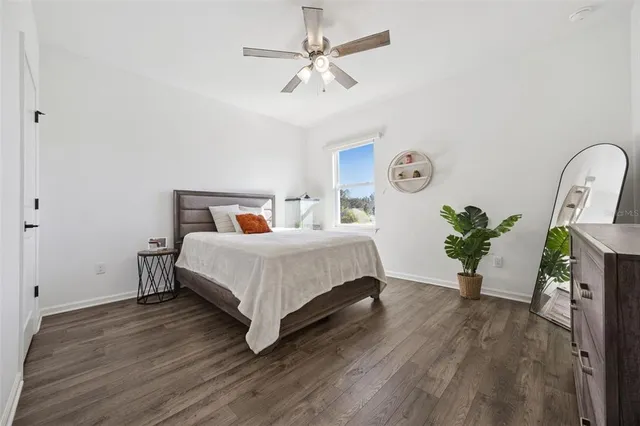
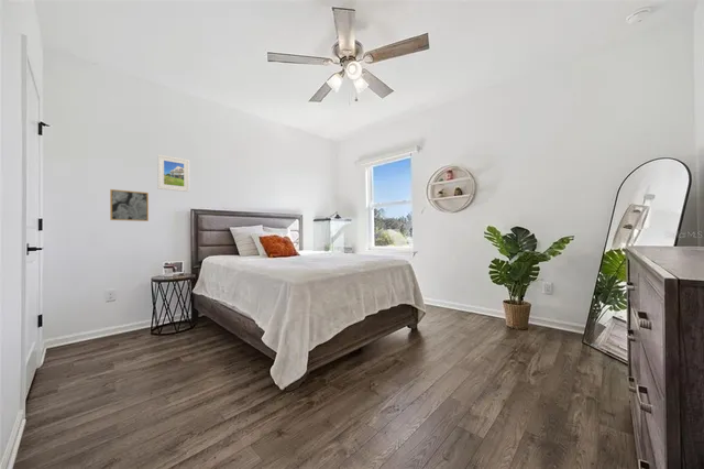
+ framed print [156,153,190,193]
+ wall art [109,188,150,222]
